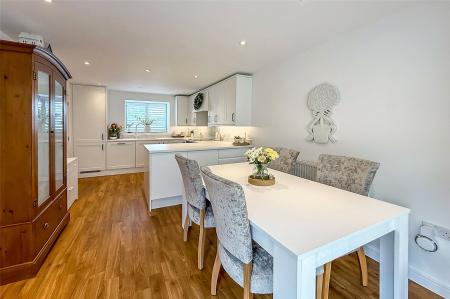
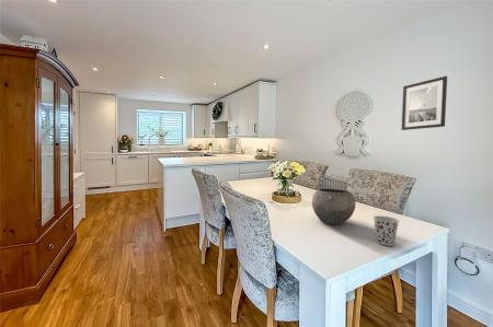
+ cup [372,214,400,247]
+ wall art [401,74,448,131]
+ bowl [311,187,356,225]
